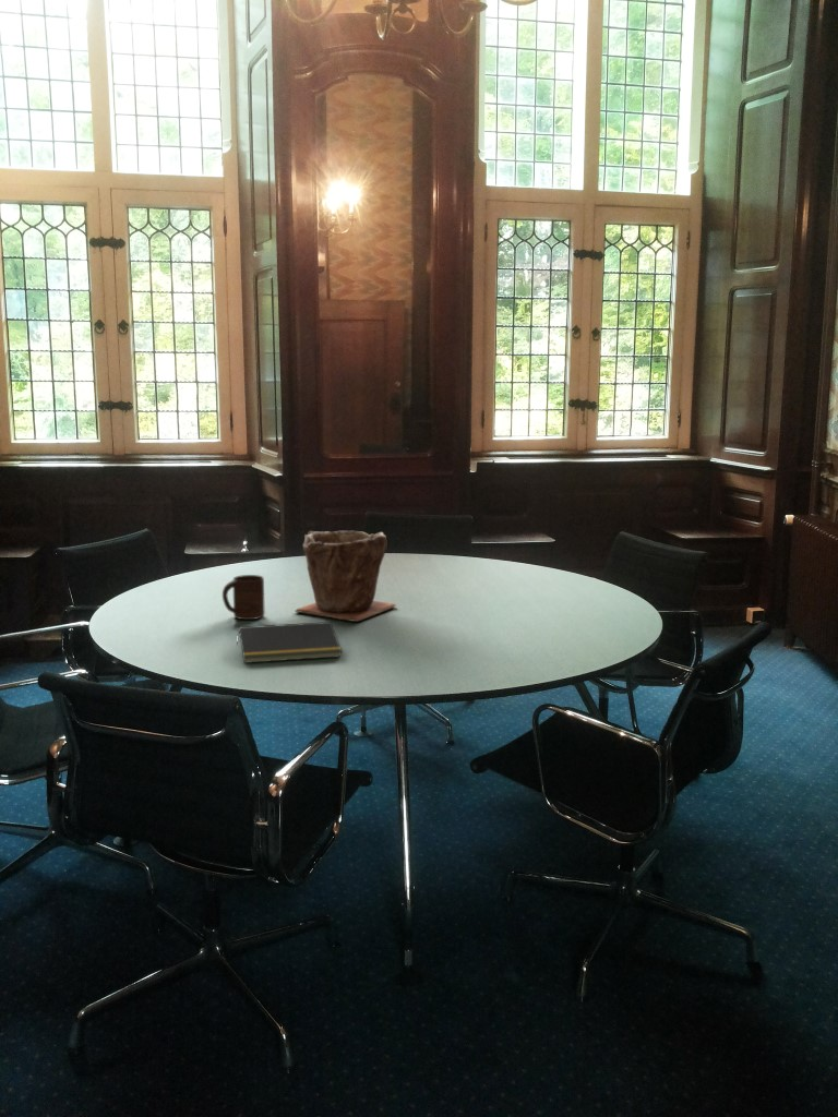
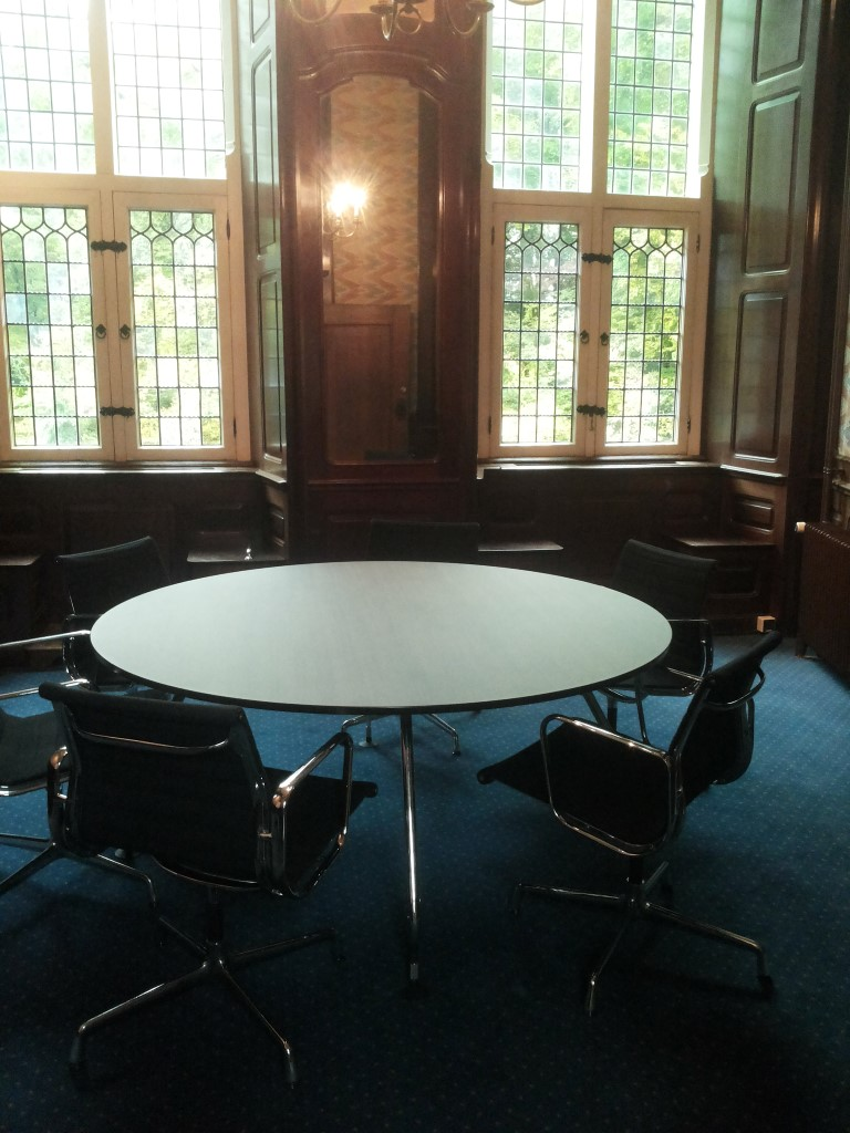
- notepad [236,621,343,664]
- plant pot [294,530,397,623]
- cup [222,574,266,621]
